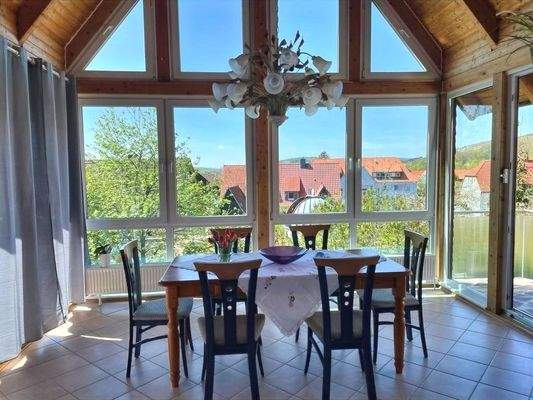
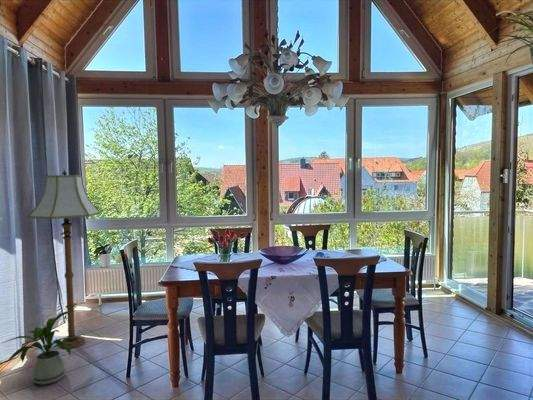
+ floor lamp [27,169,102,349]
+ house plant [1,310,80,385]
